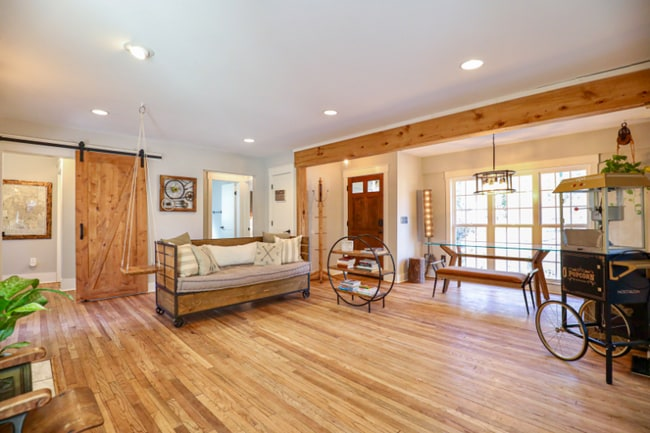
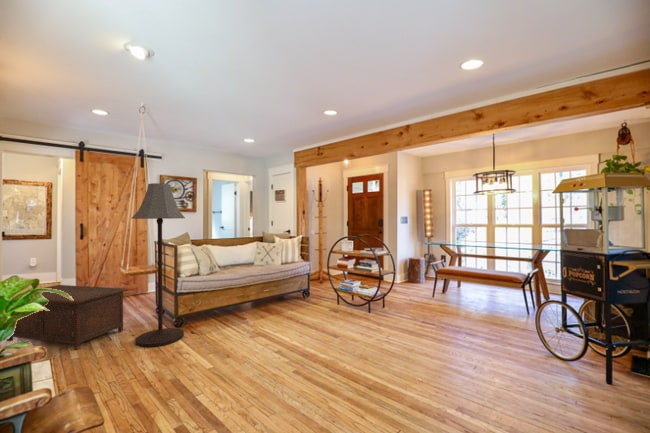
+ cabinet [6,284,128,350]
+ floor lamp [130,182,186,348]
